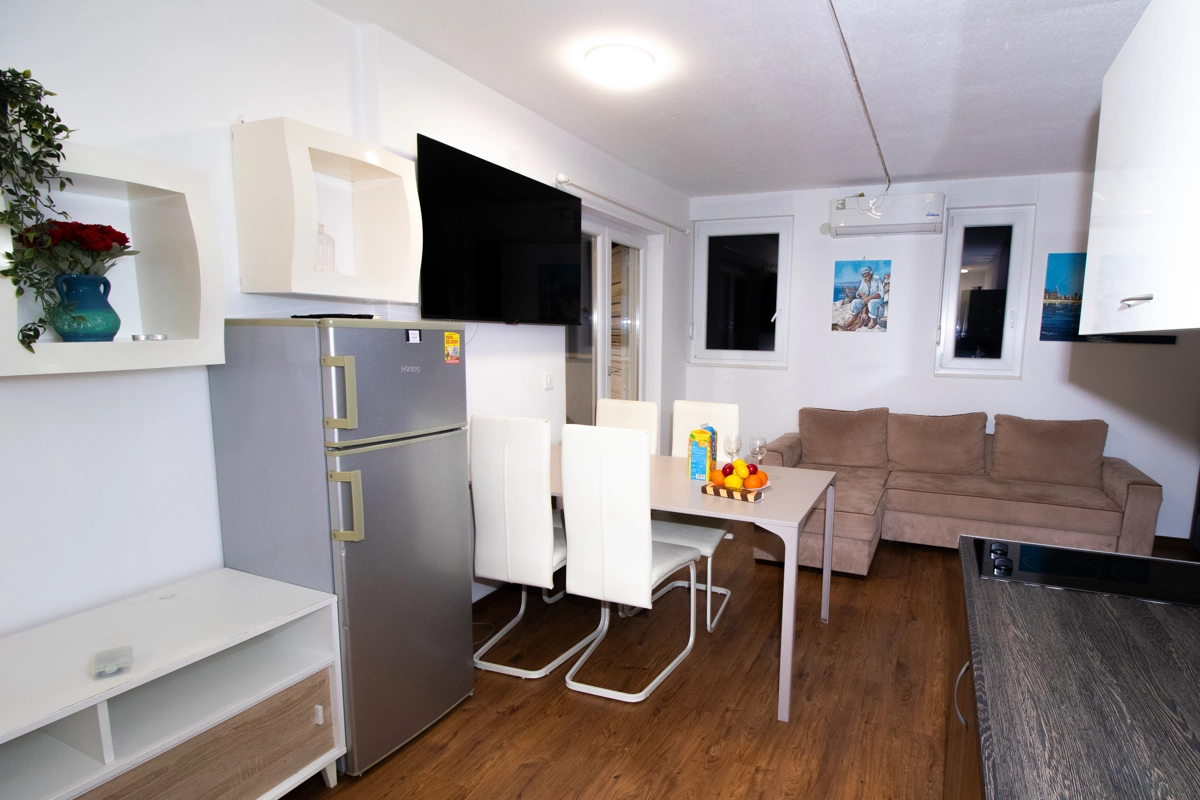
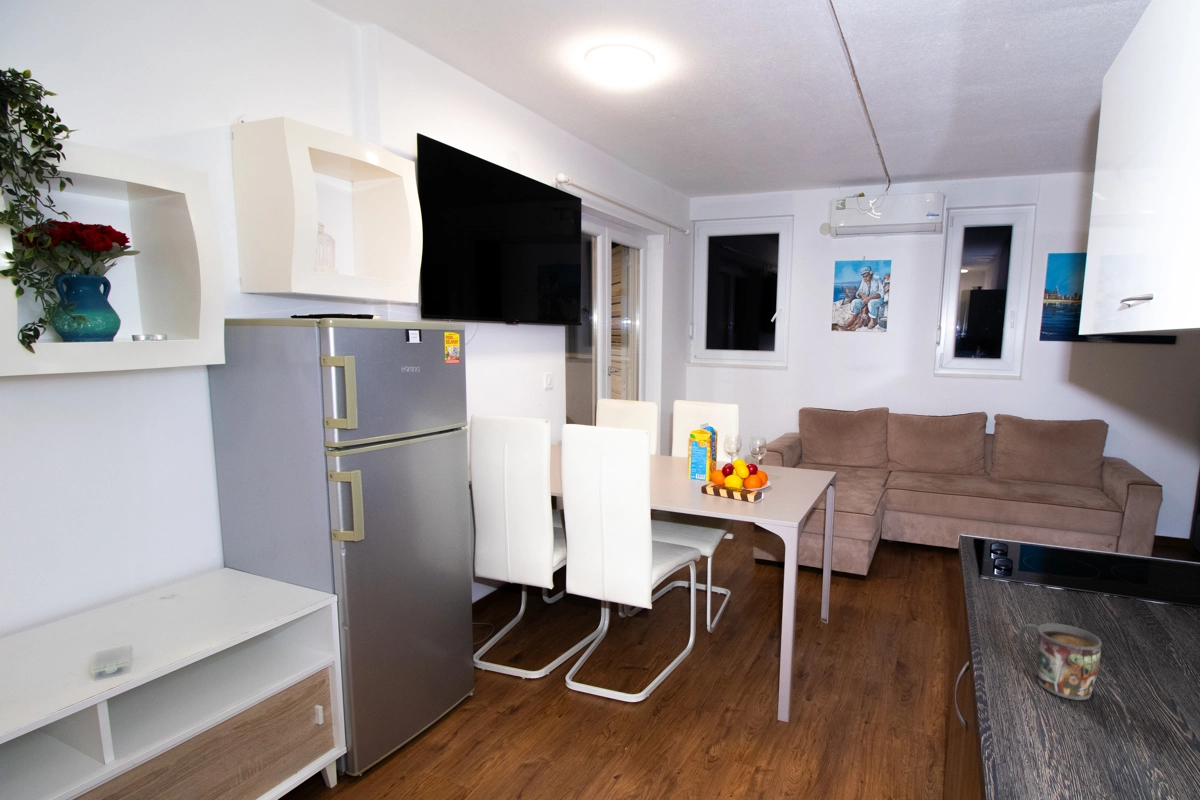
+ mug [1017,622,1103,701]
